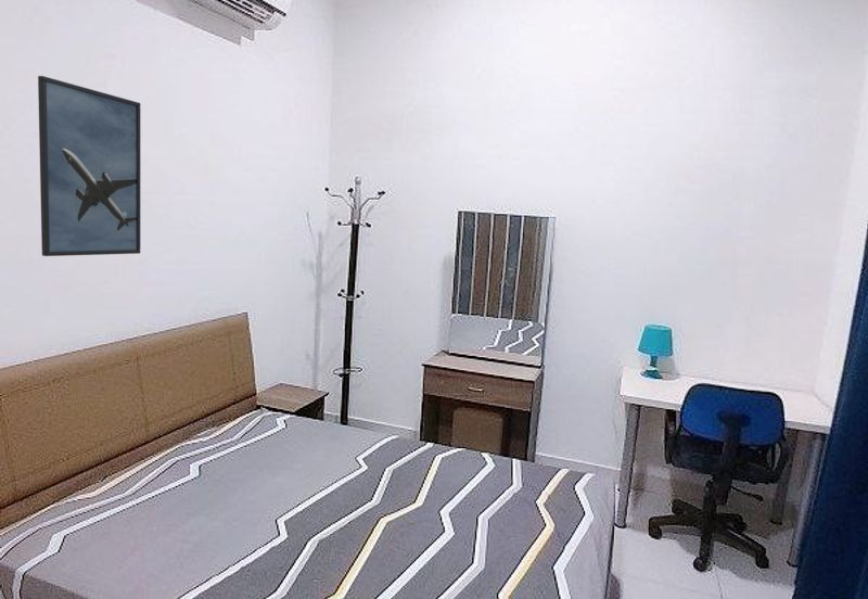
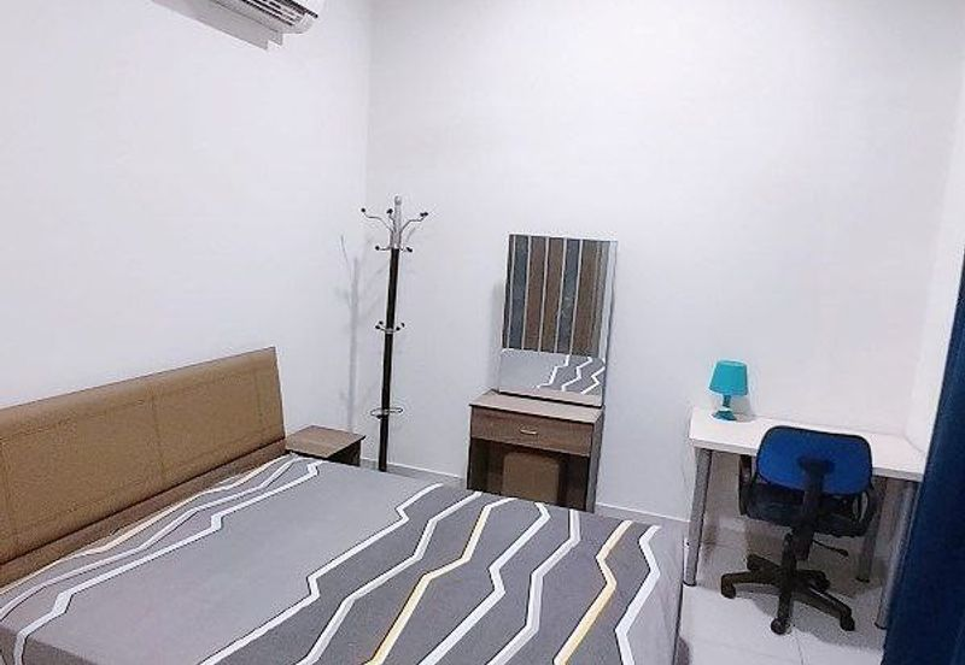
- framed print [37,75,141,257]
